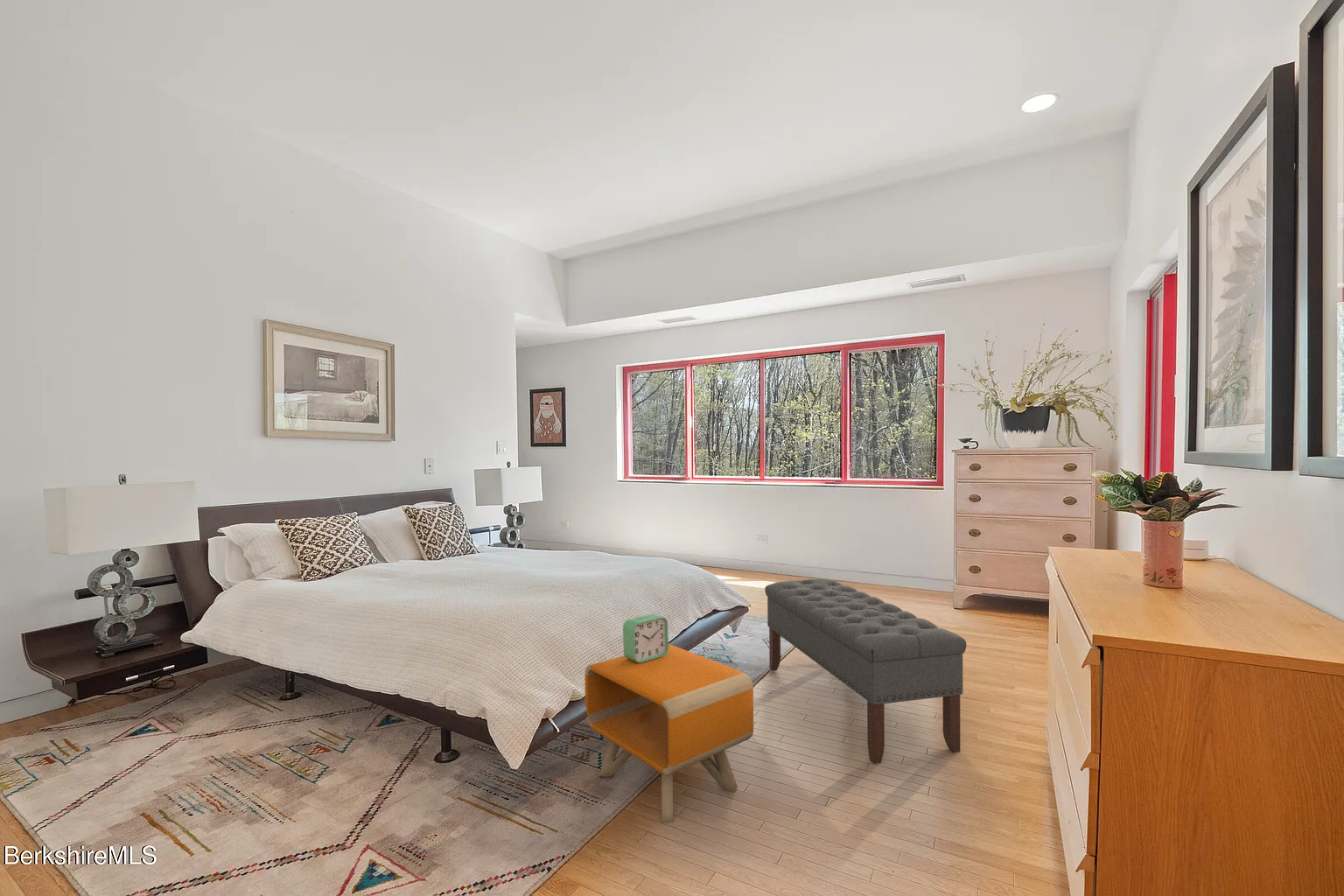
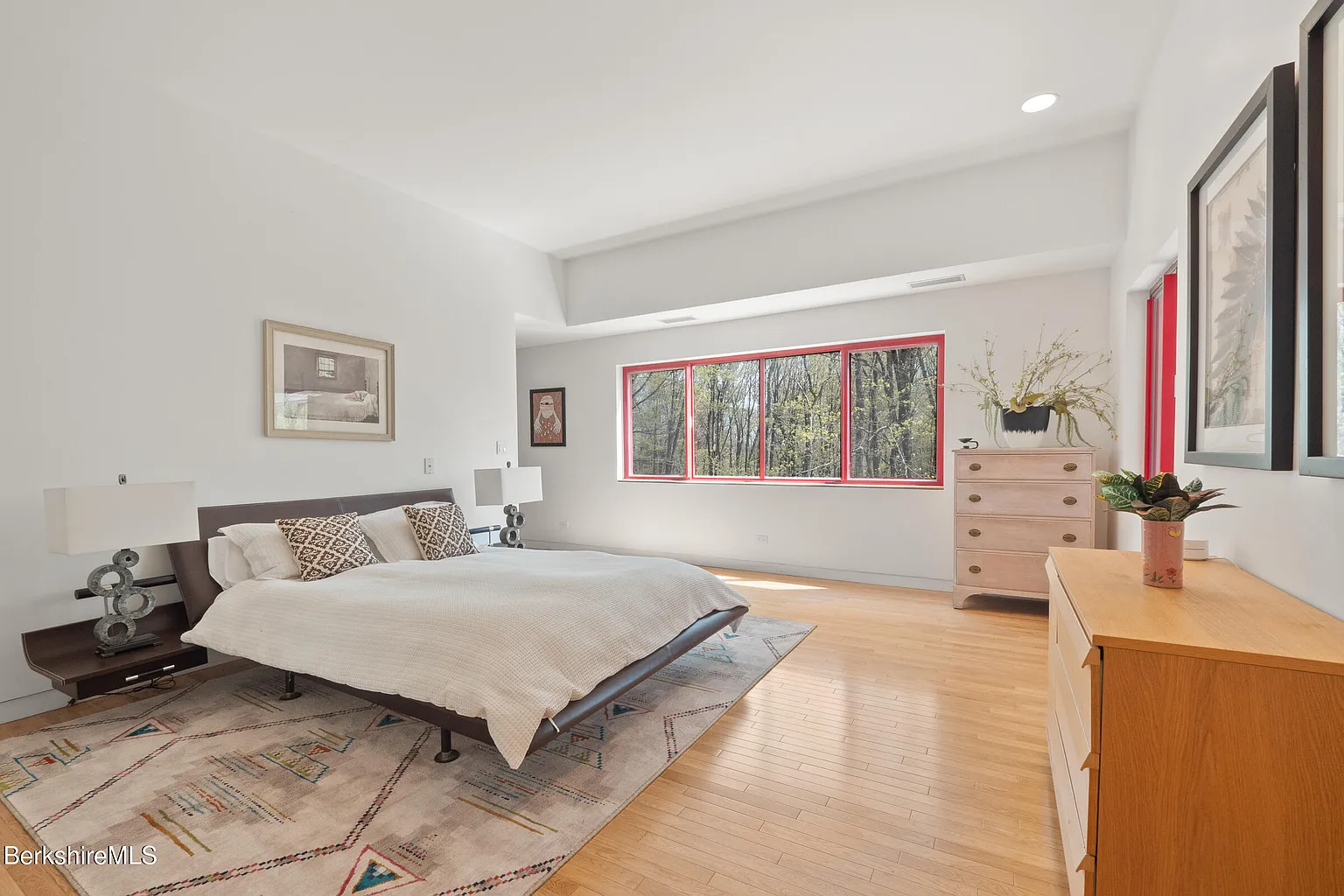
- bench [764,578,967,765]
- nightstand [584,643,754,823]
- alarm clock [622,613,669,663]
